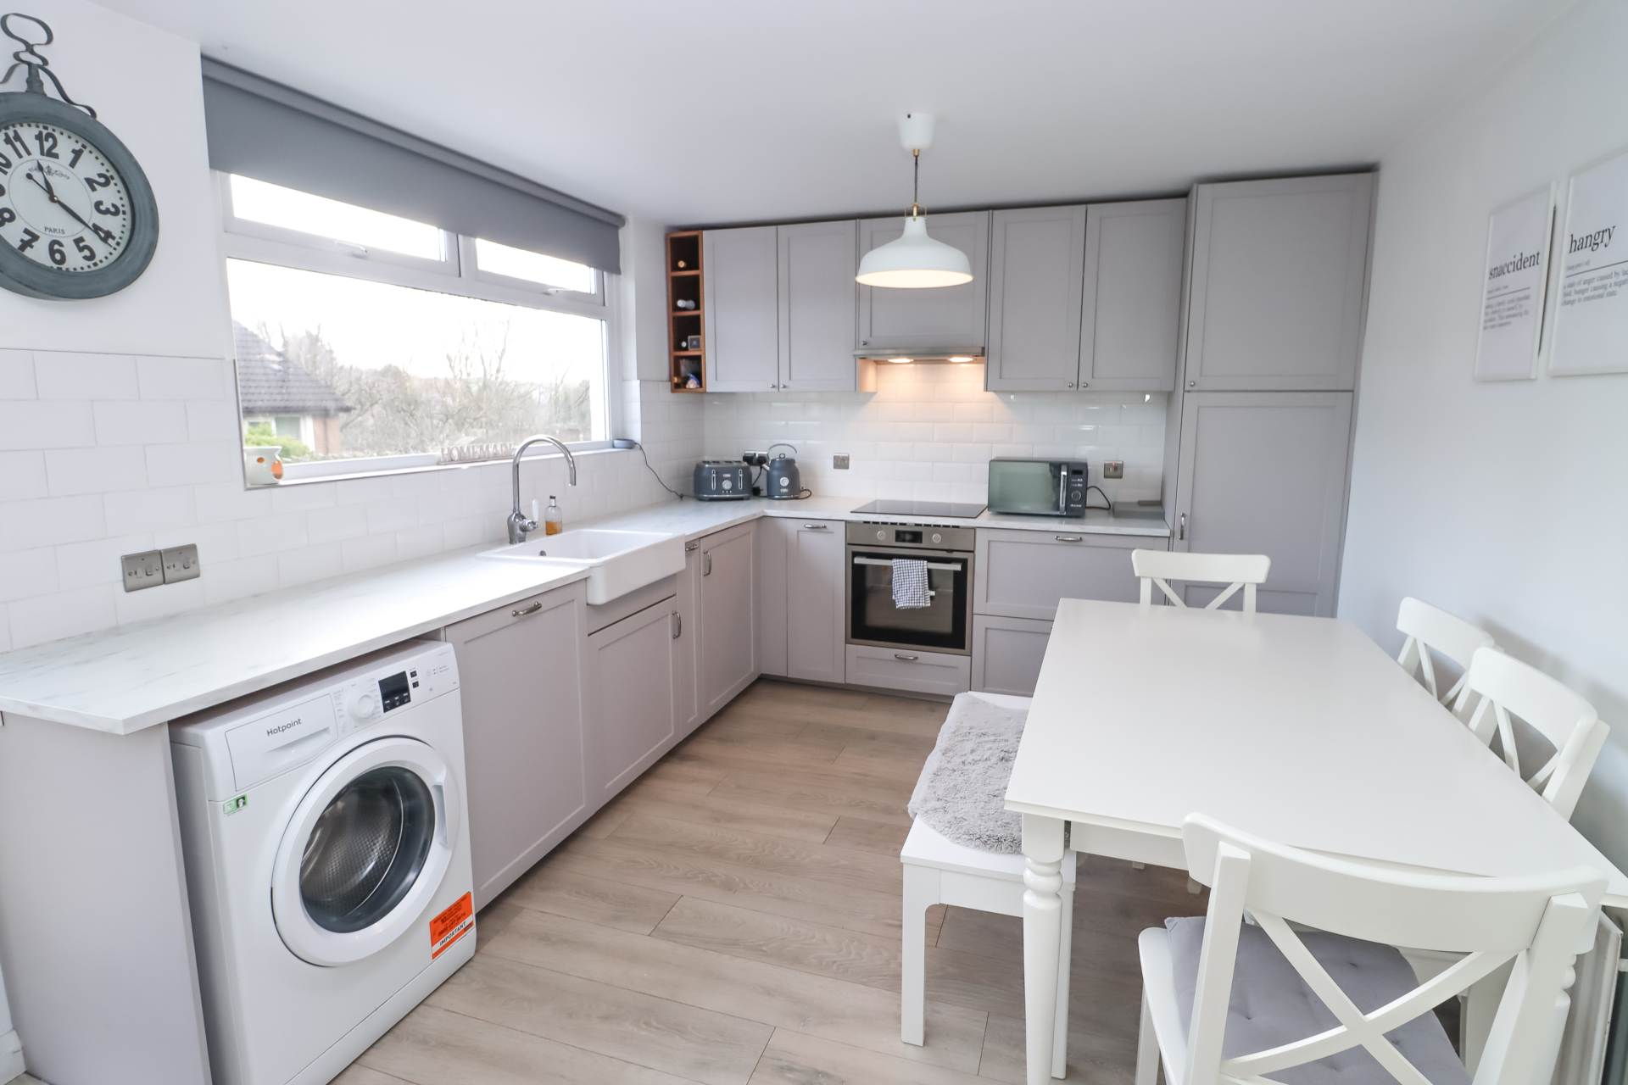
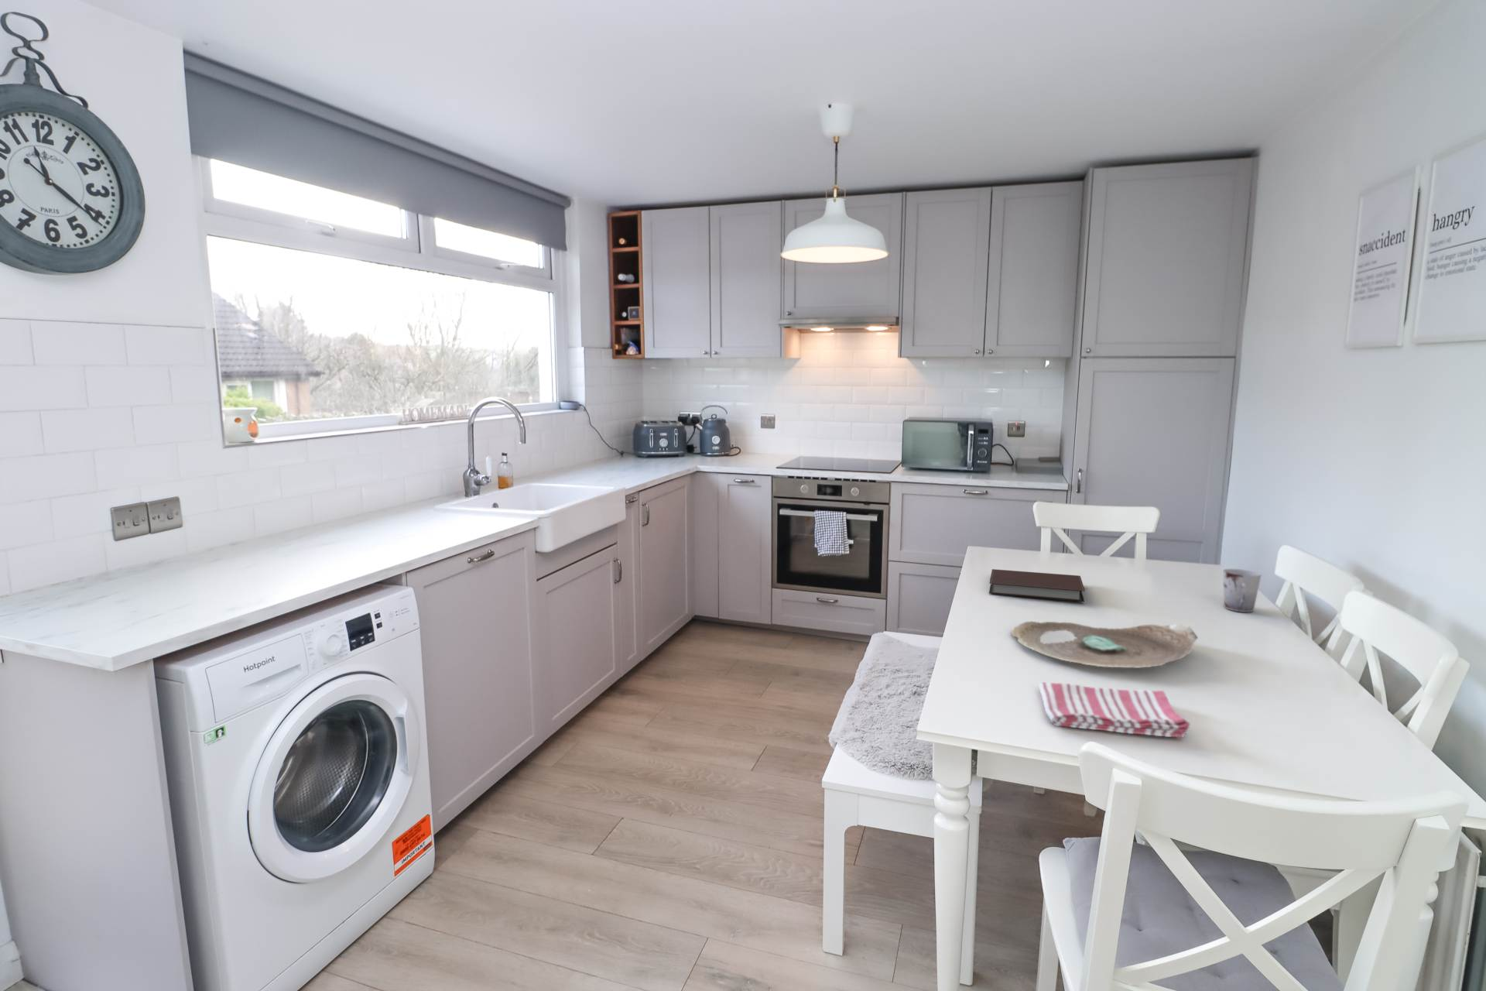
+ notebook [988,568,1086,603]
+ decorative bowl [1011,620,1199,668]
+ dish towel [1038,681,1191,739]
+ cup [1222,568,1263,613]
